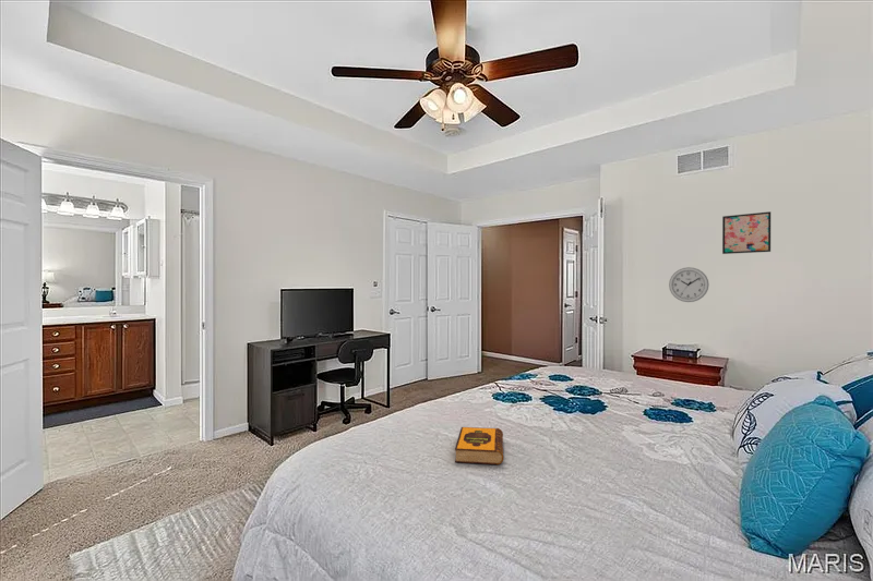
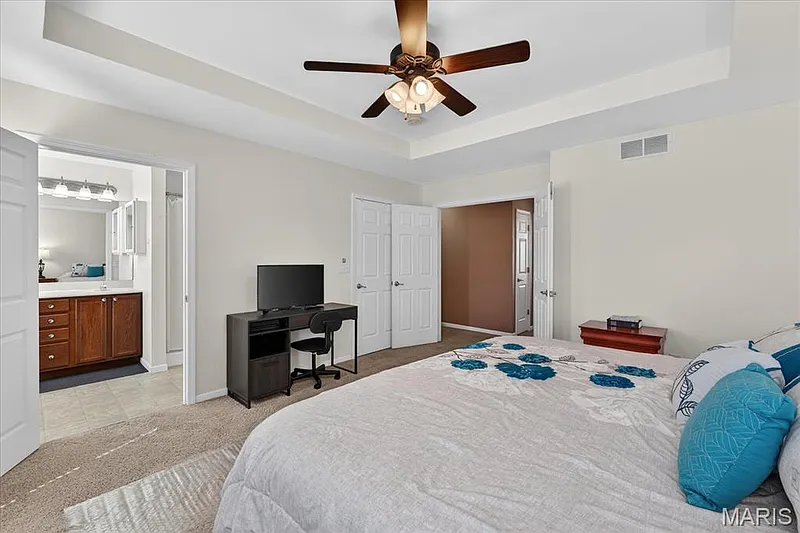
- hardback book [454,426,504,465]
- wall clock [668,266,710,303]
- wall art [721,210,772,255]
